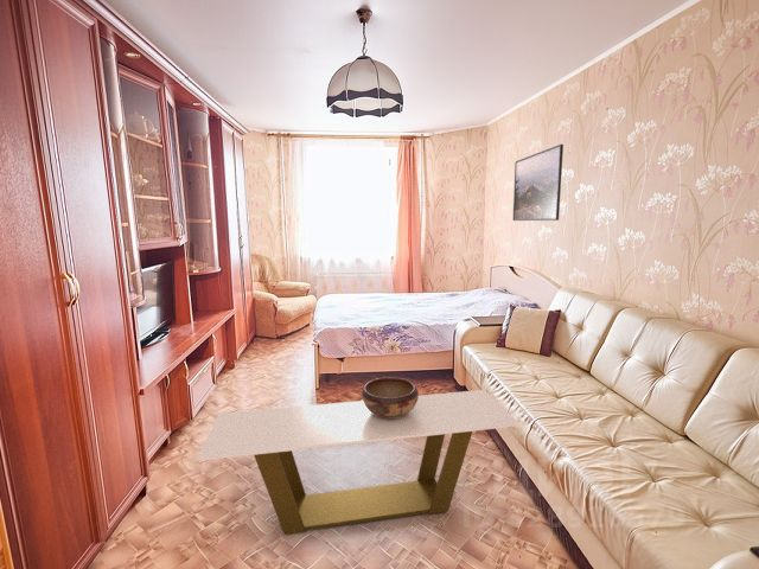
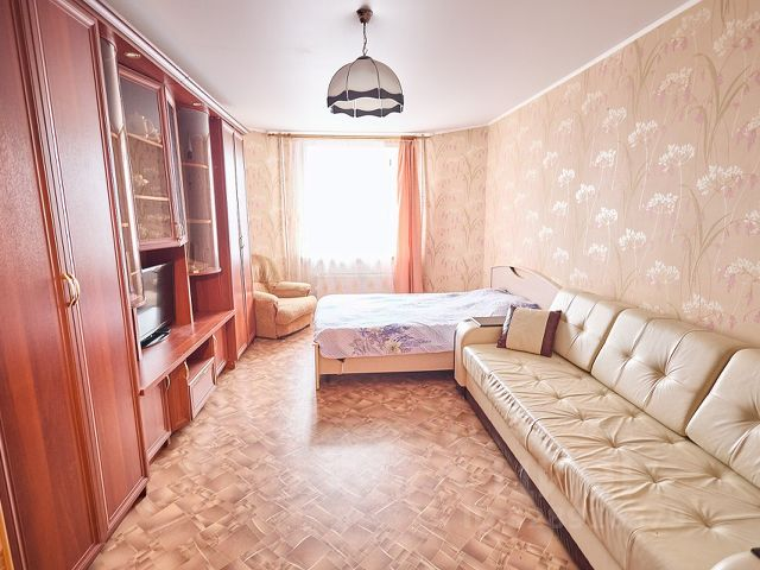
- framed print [512,143,565,222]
- decorative bowl [361,376,420,420]
- coffee table [197,389,521,536]
